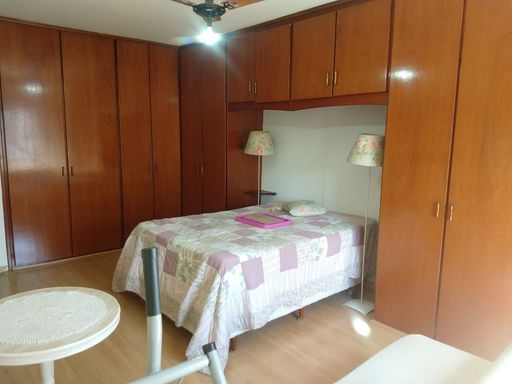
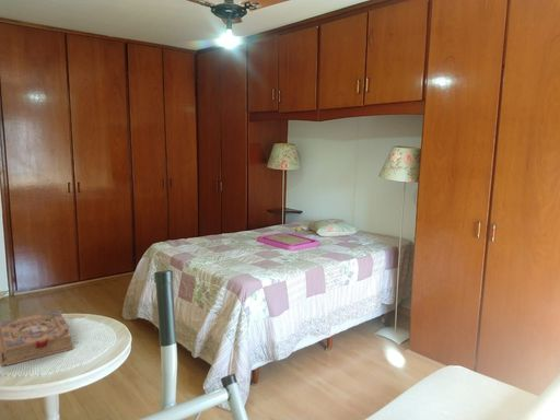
+ book [0,310,74,368]
